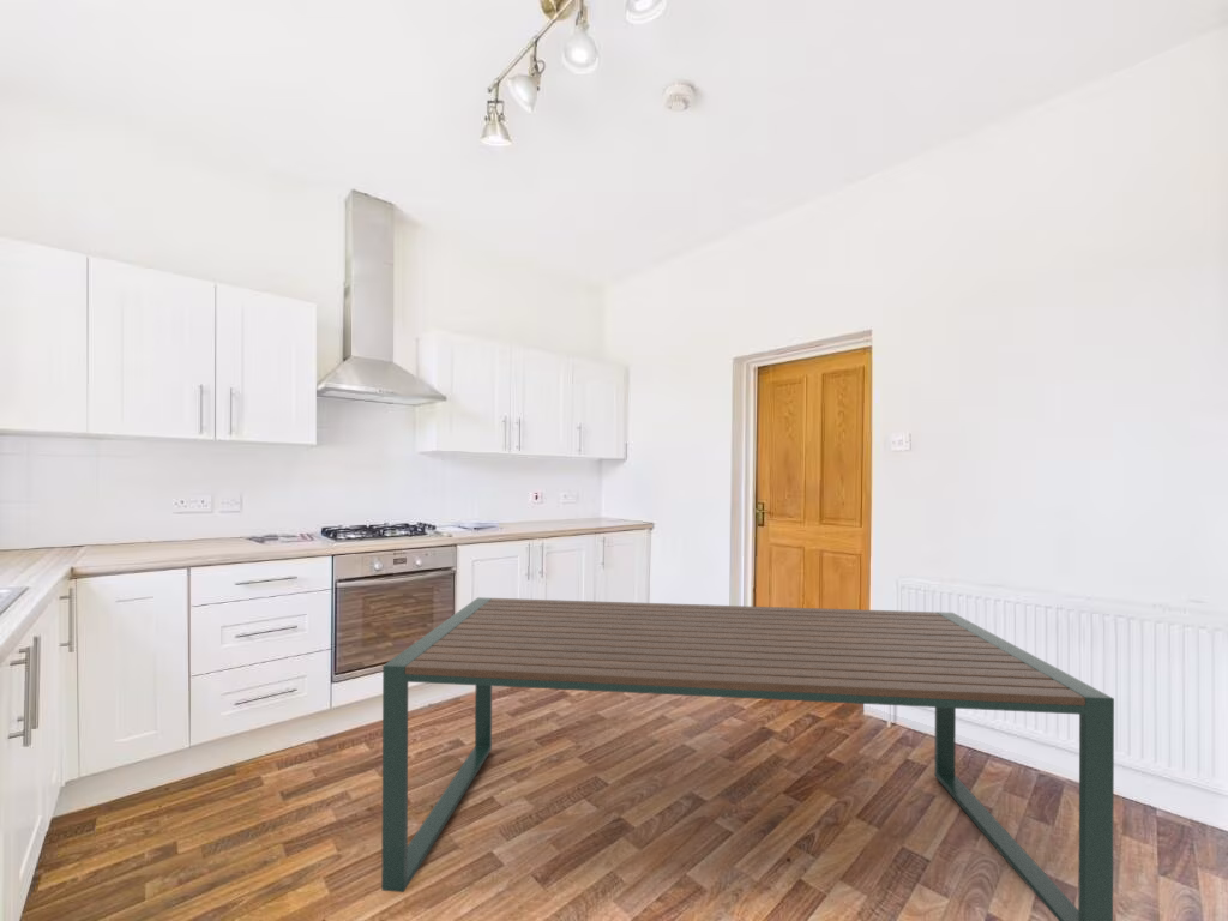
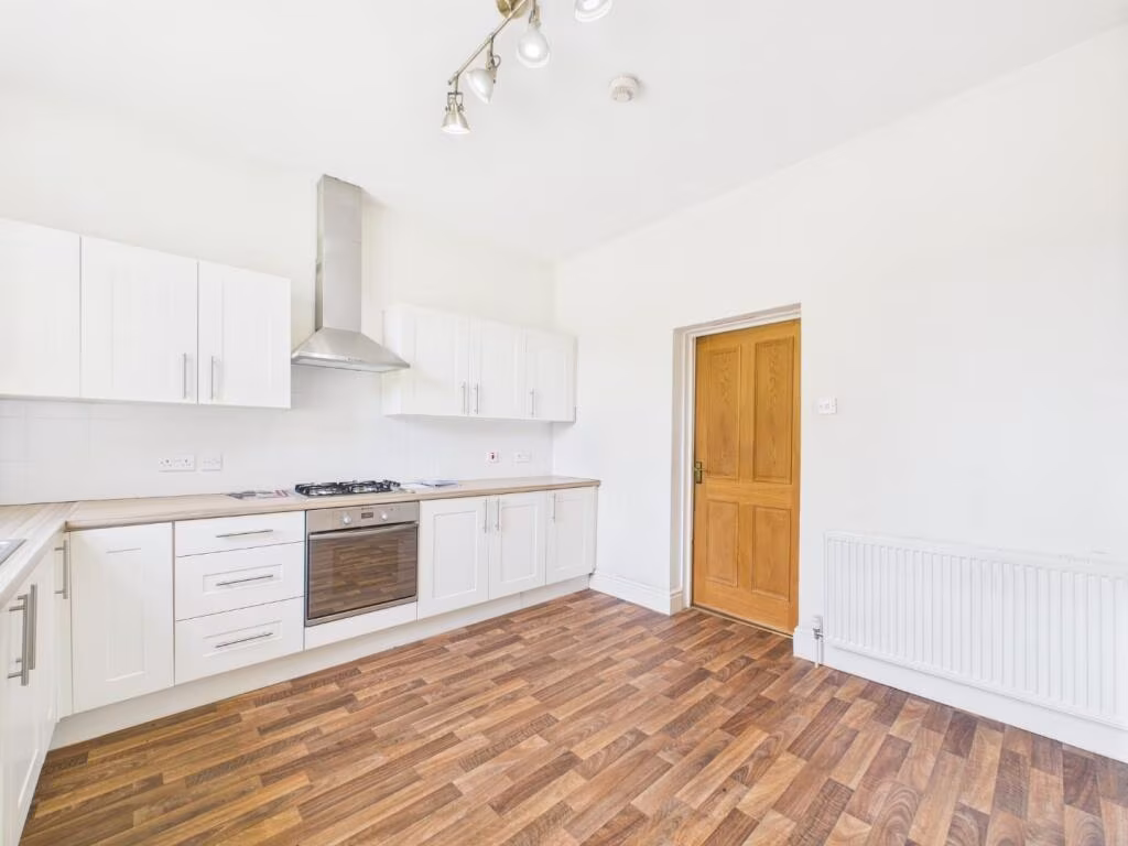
- dining table [380,596,1115,921]
